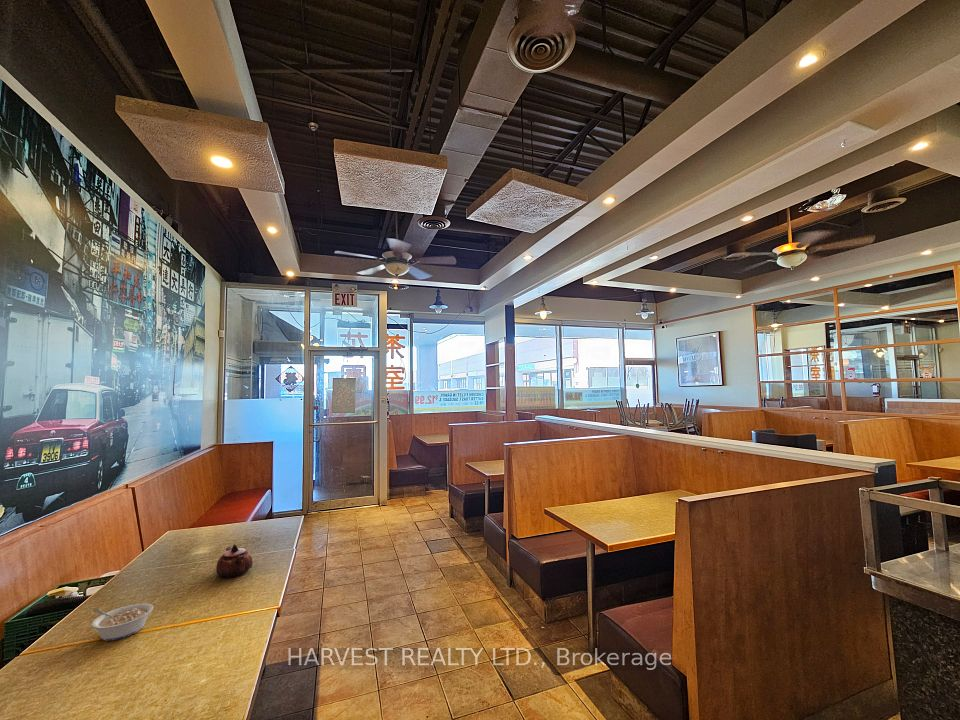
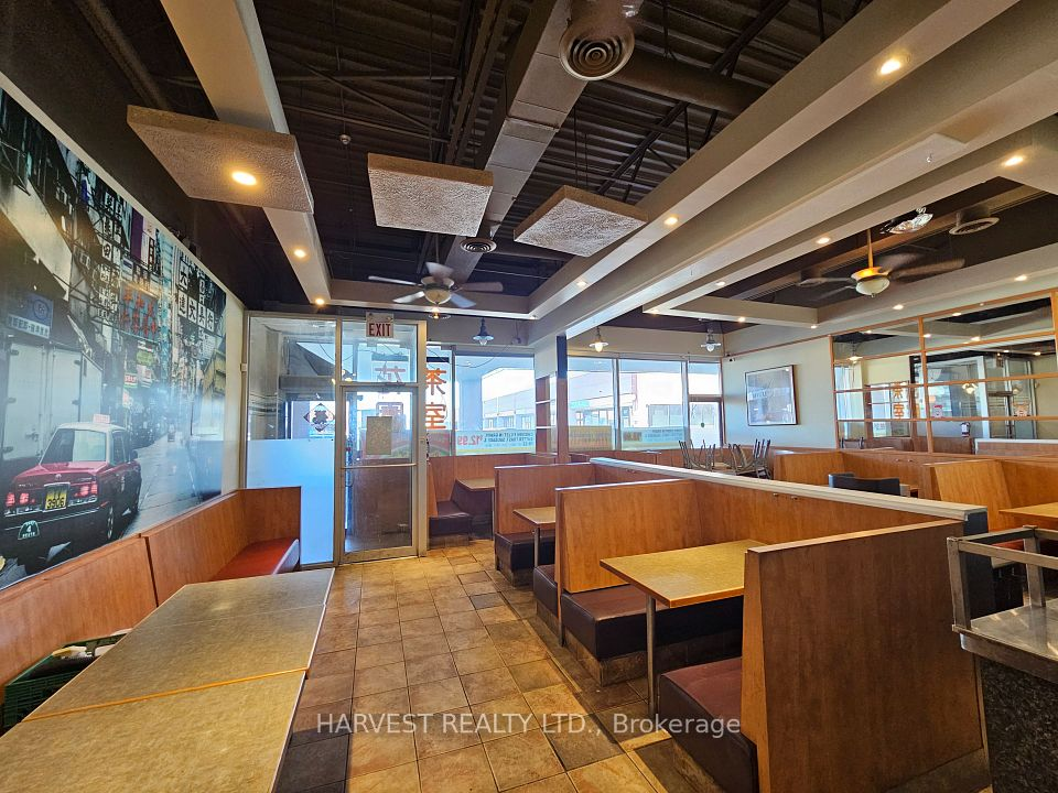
- legume [90,602,154,642]
- teapot [215,543,253,579]
